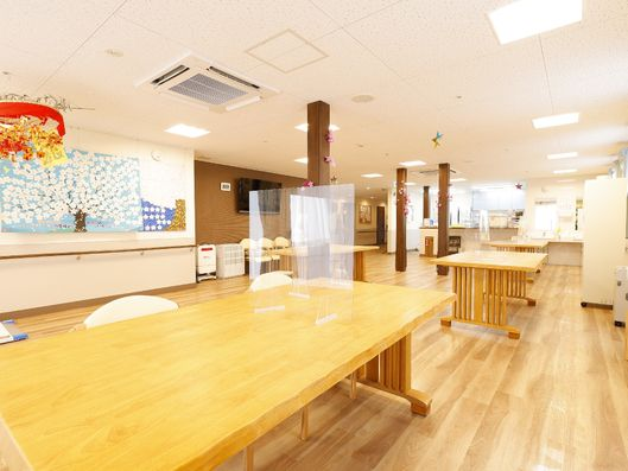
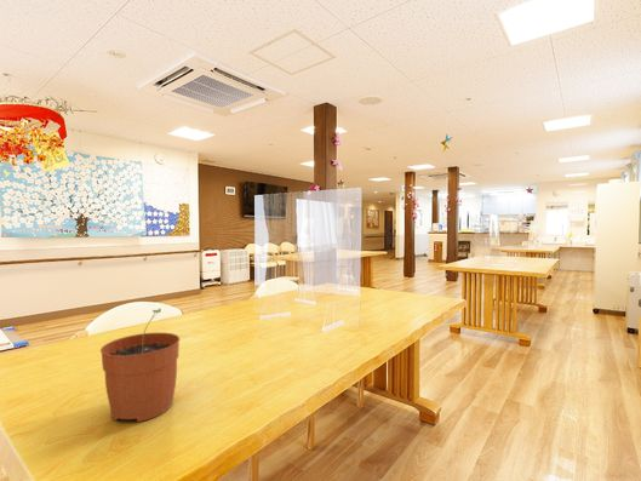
+ plant pot [99,308,181,423]
